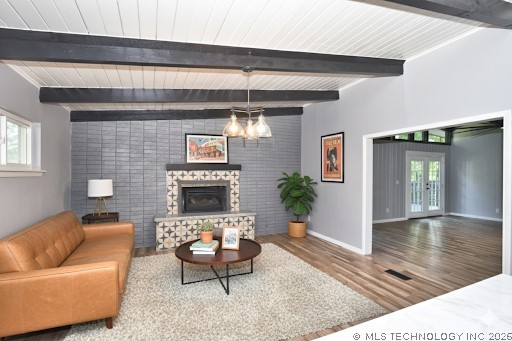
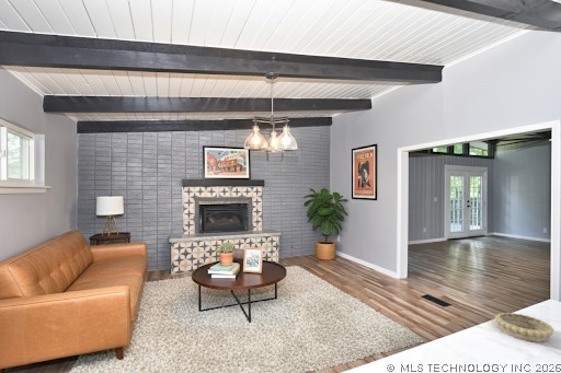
+ decorative bowl [494,312,556,342]
